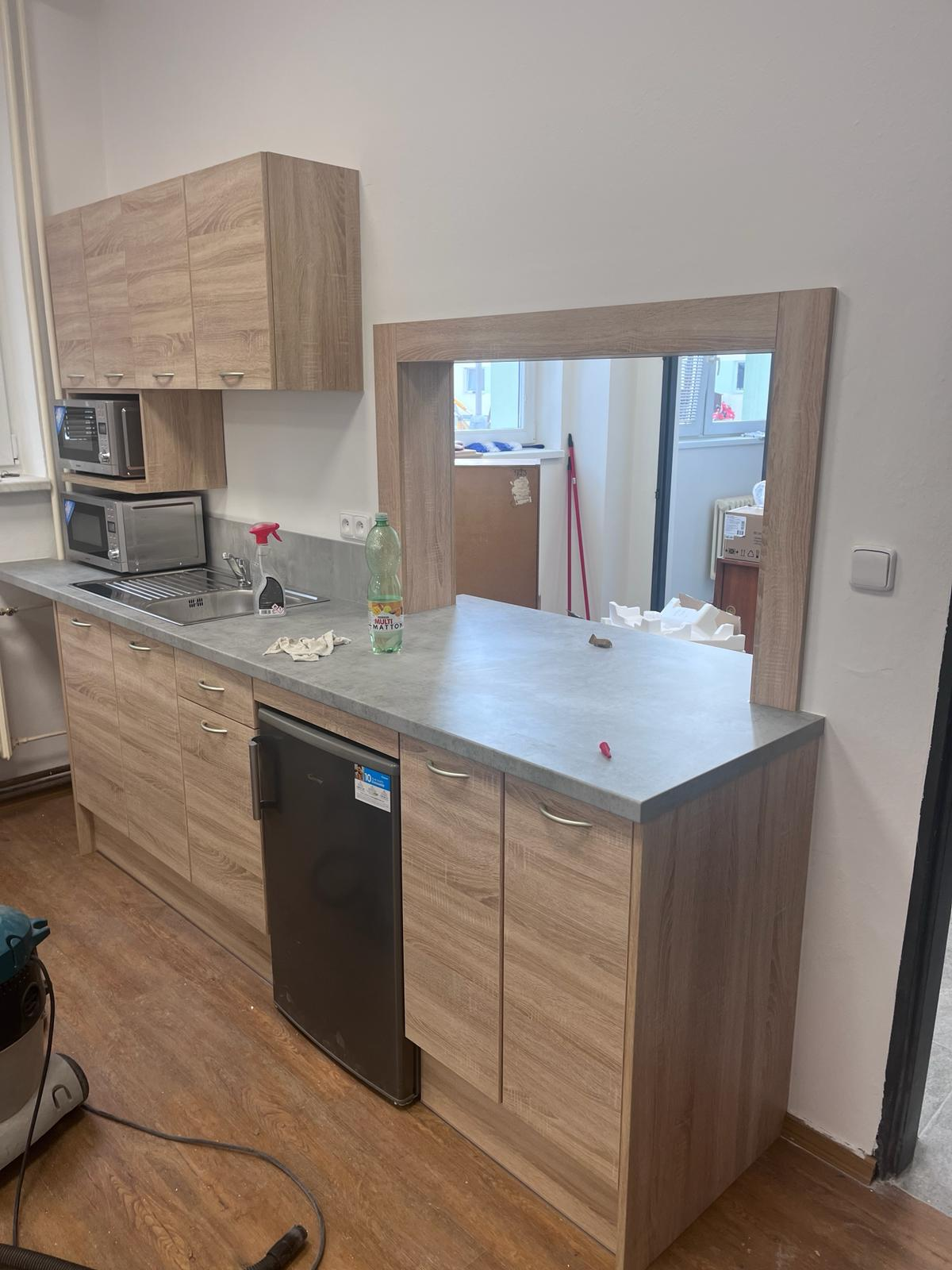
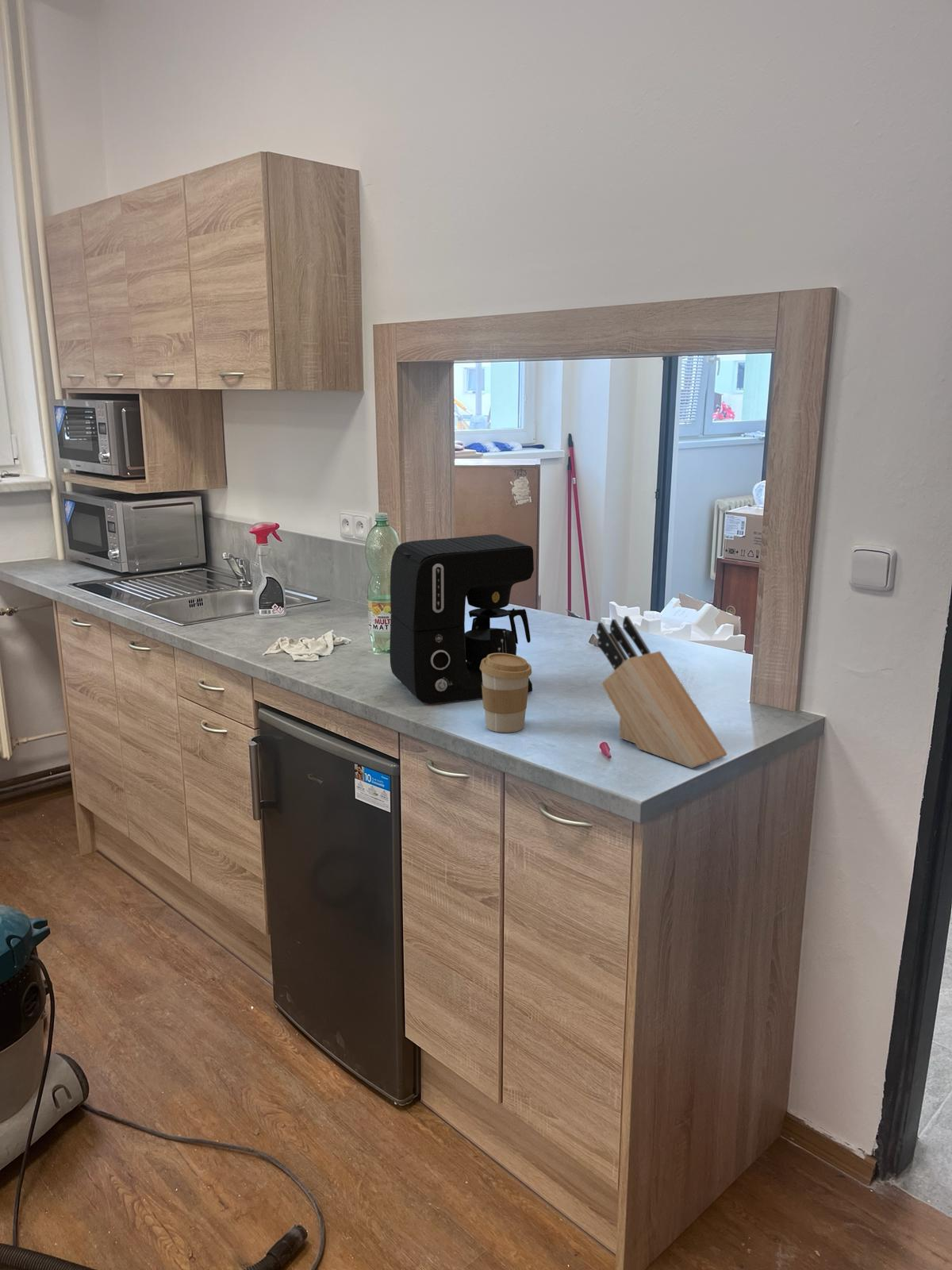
+ coffee maker [389,533,535,704]
+ knife block [596,615,728,769]
+ coffee cup [480,653,532,733]
